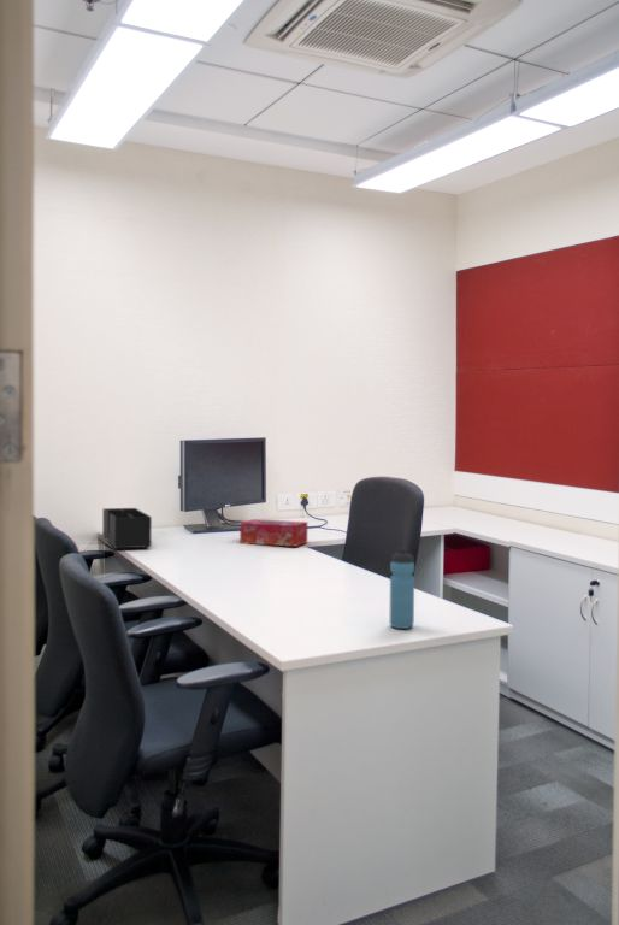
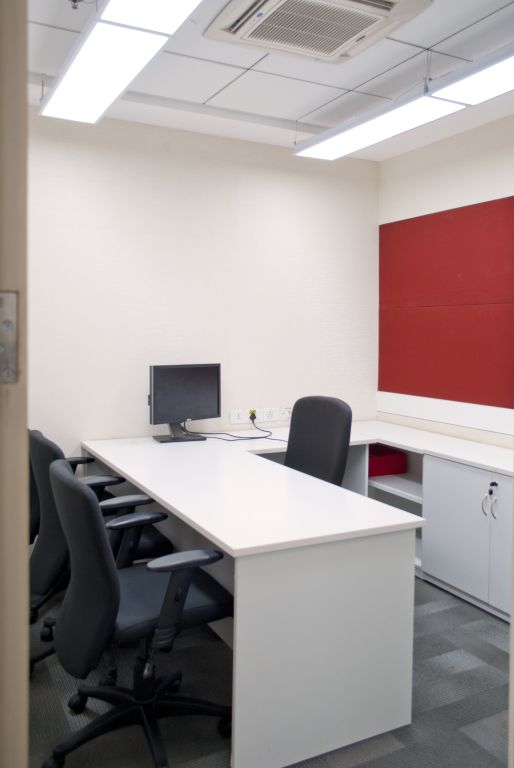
- desk organizer [101,507,153,549]
- water bottle [388,547,415,630]
- tissue box [238,518,308,548]
